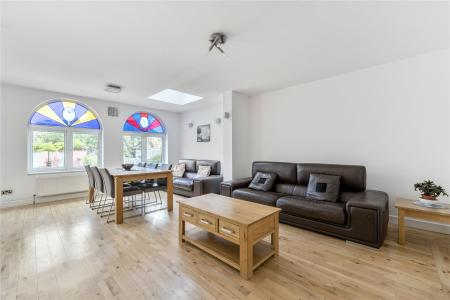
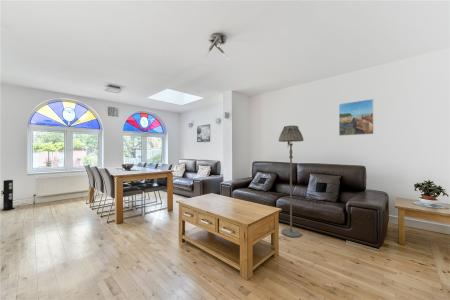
+ floor lamp [277,124,305,238]
+ speaker [1,179,27,211]
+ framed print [338,98,375,137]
